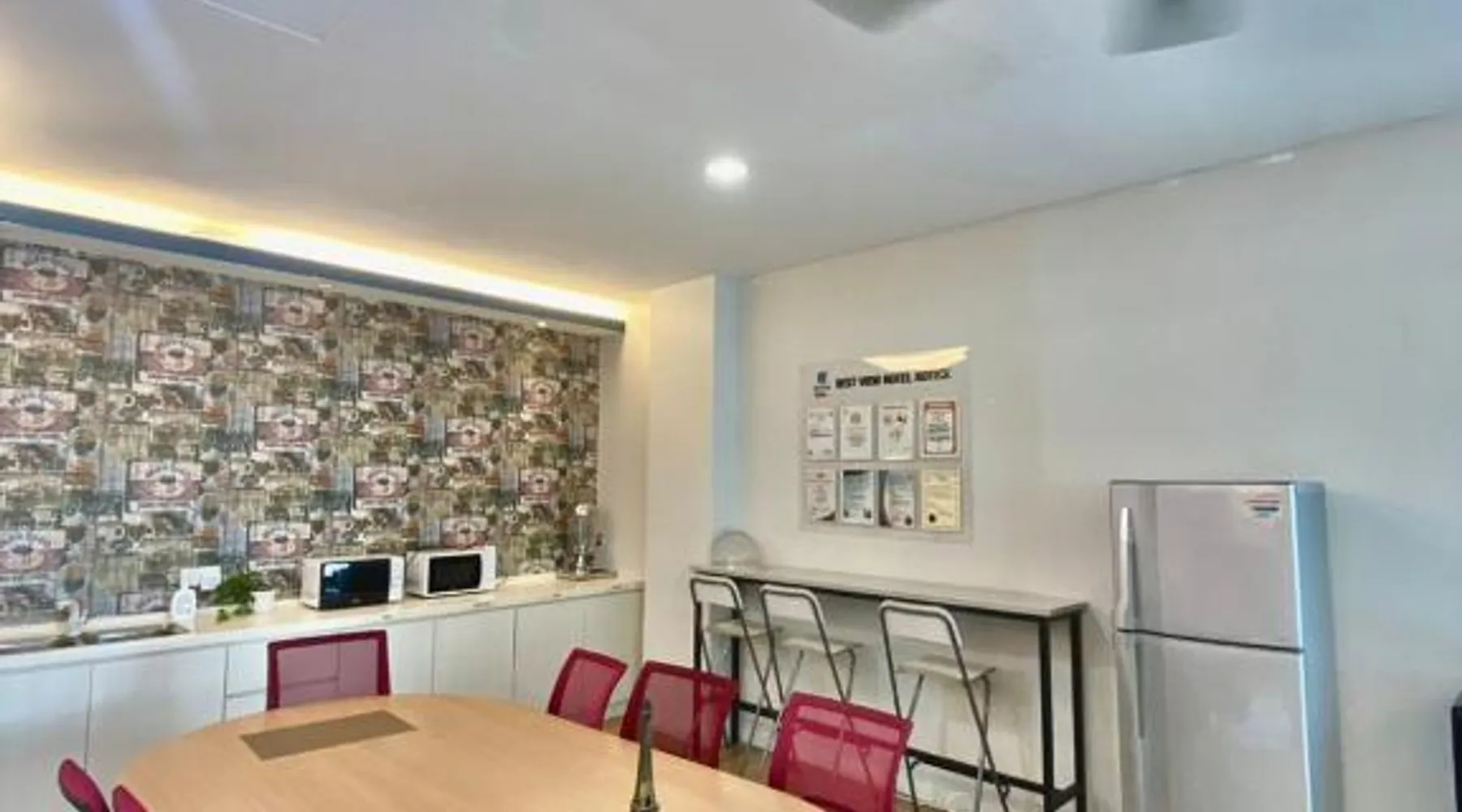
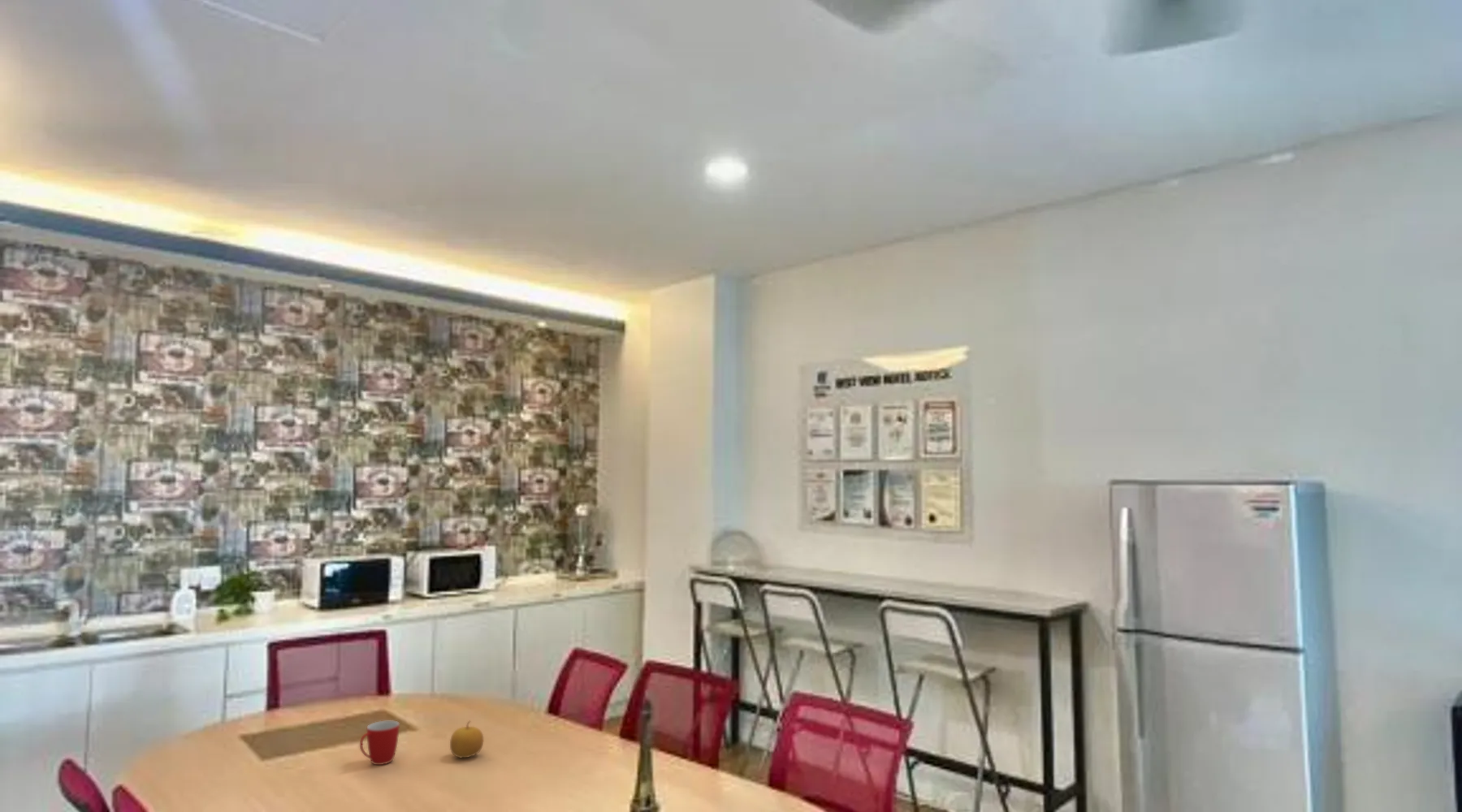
+ mug [359,720,400,766]
+ fruit [449,720,484,758]
